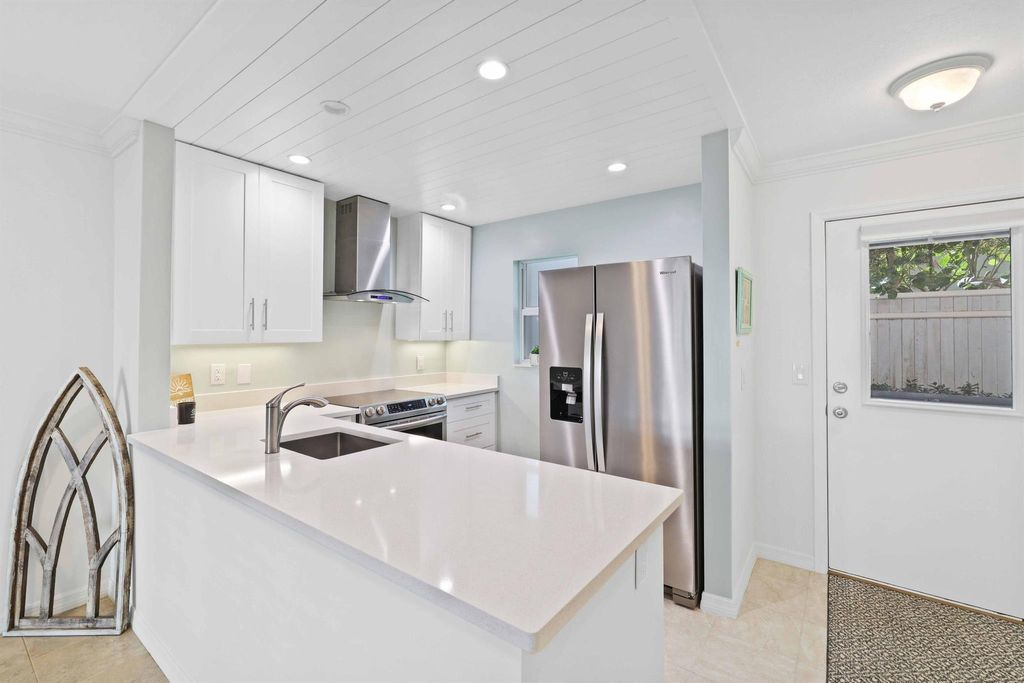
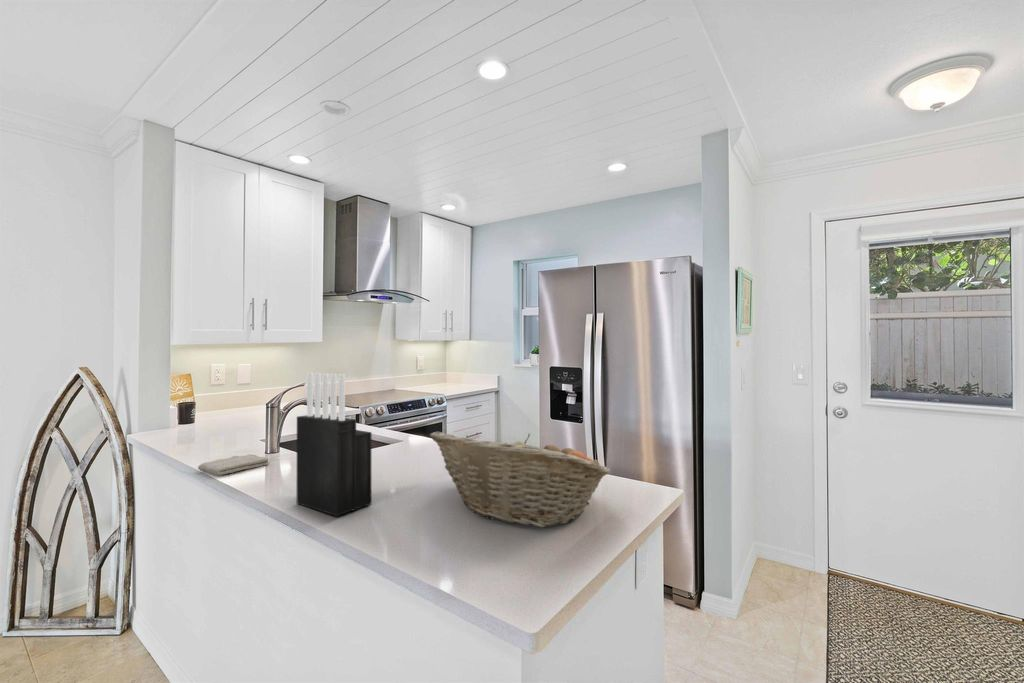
+ knife block [296,372,372,517]
+ washcloth [197,454,270,476]
+ fruit basket [429,431,611,528]
